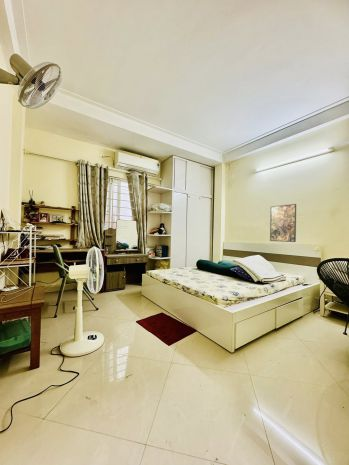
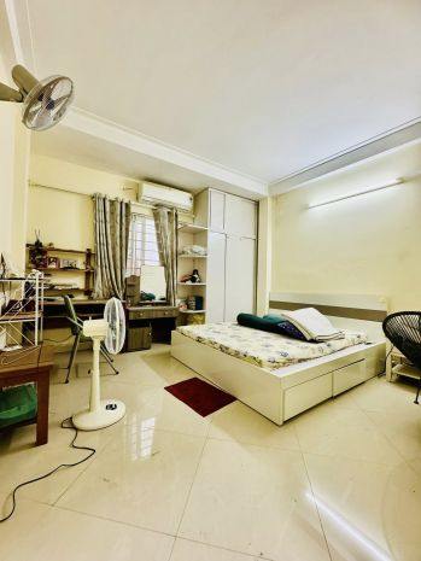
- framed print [269,203,297,243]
